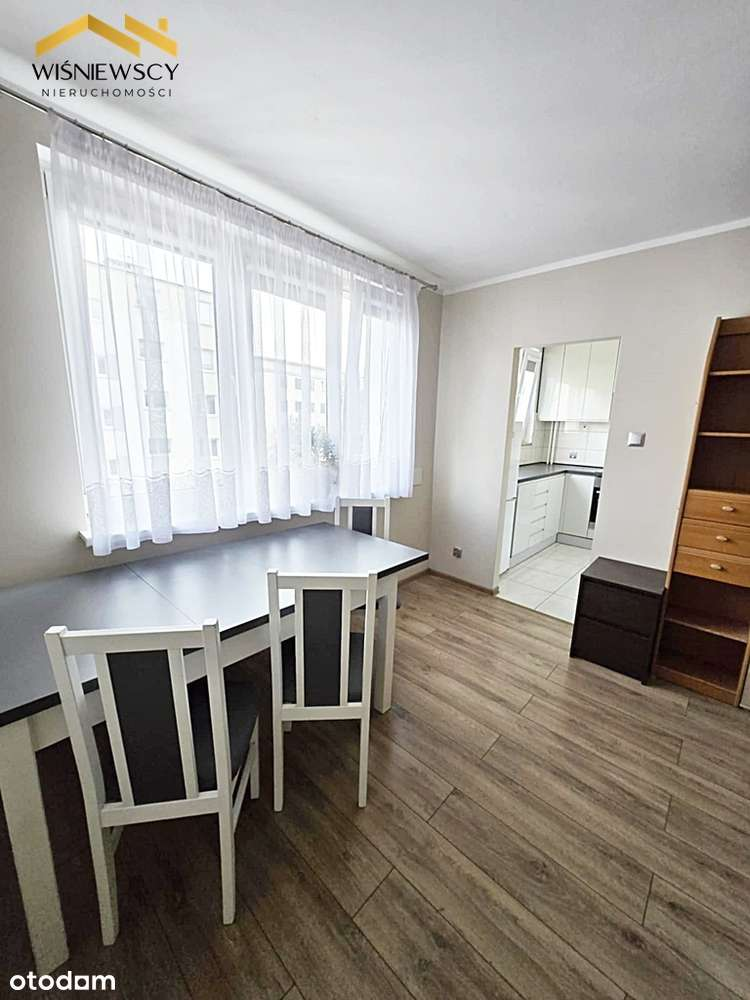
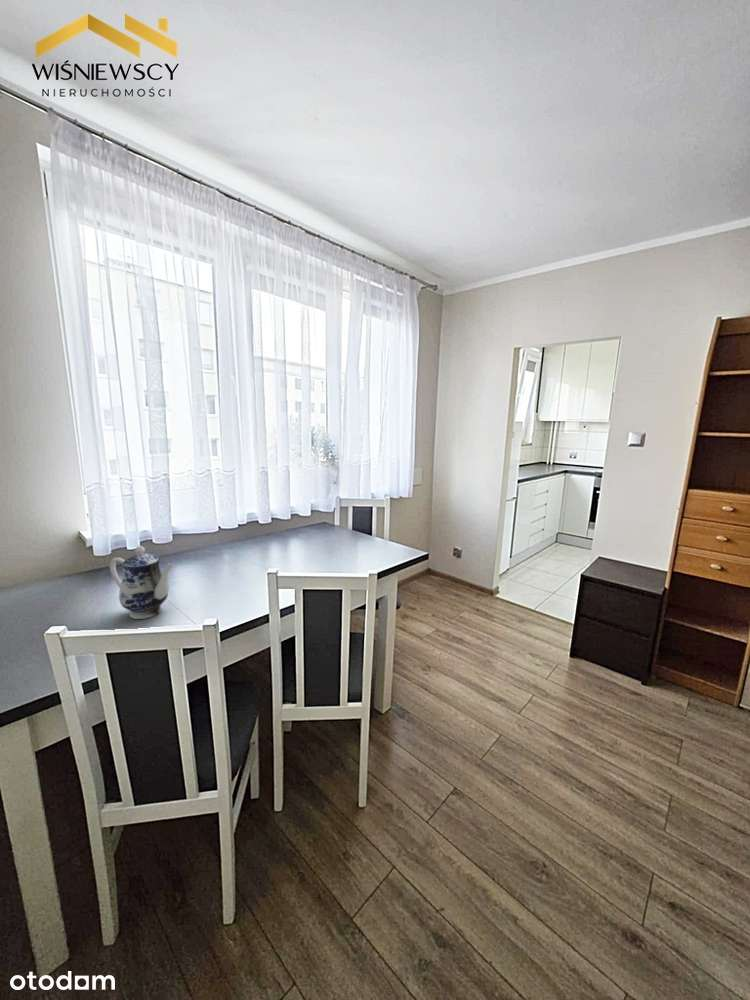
+ teapot [109,545,175,620]
